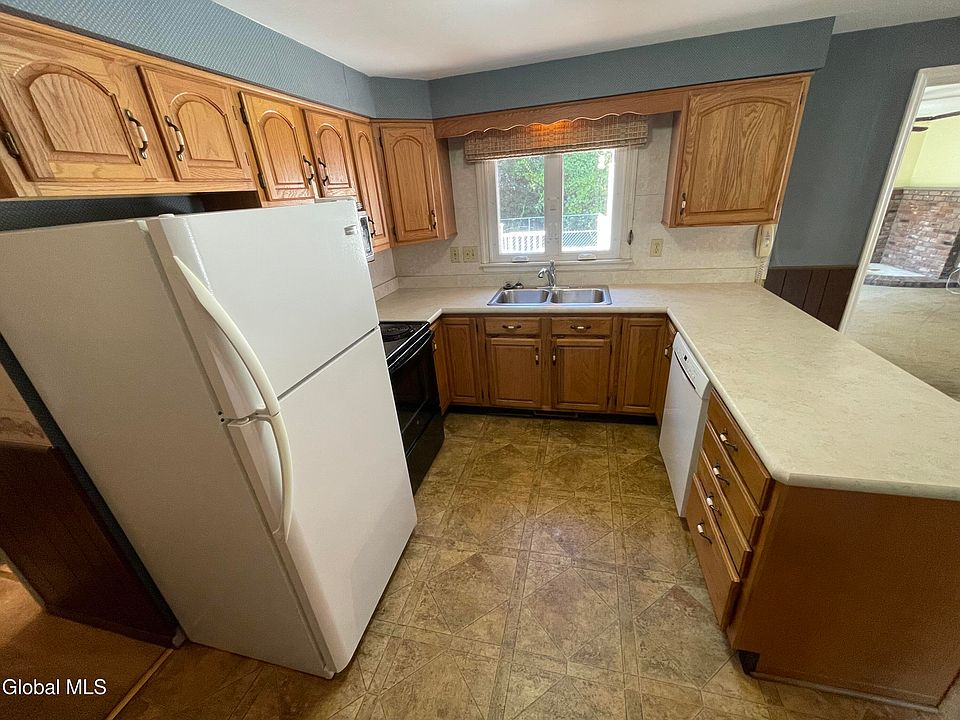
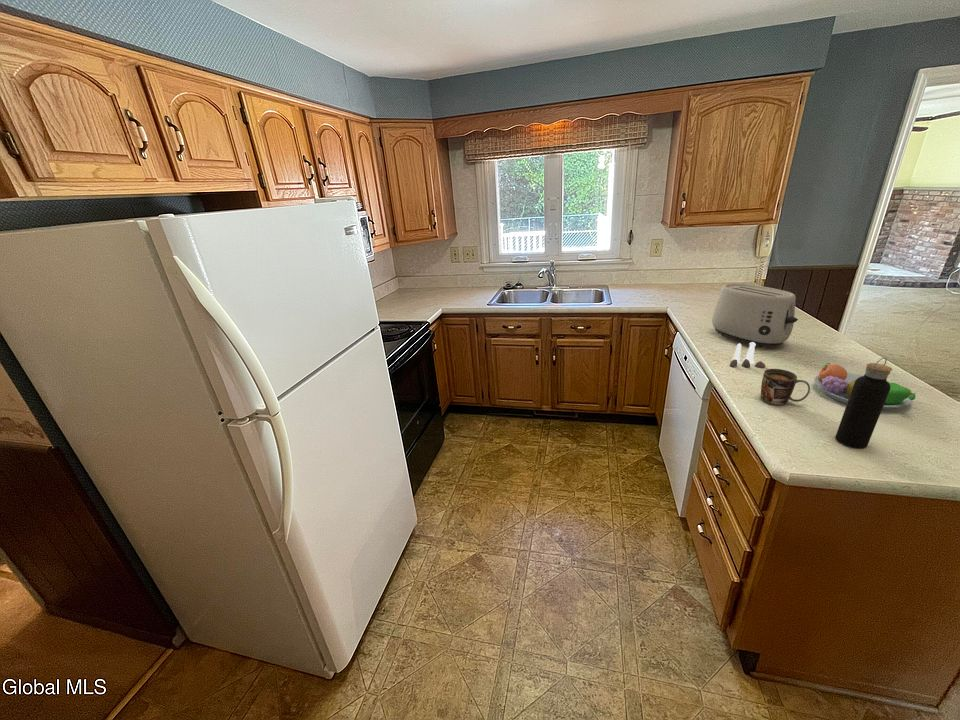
+ mug [760,368,811,406]
+ toaster [711,282,799,348]
+ water bottle [834,357,893,450]
+ fruit bowl [813,362,917,411]
+ salt and pepper shaker set [729,342,766,368]
